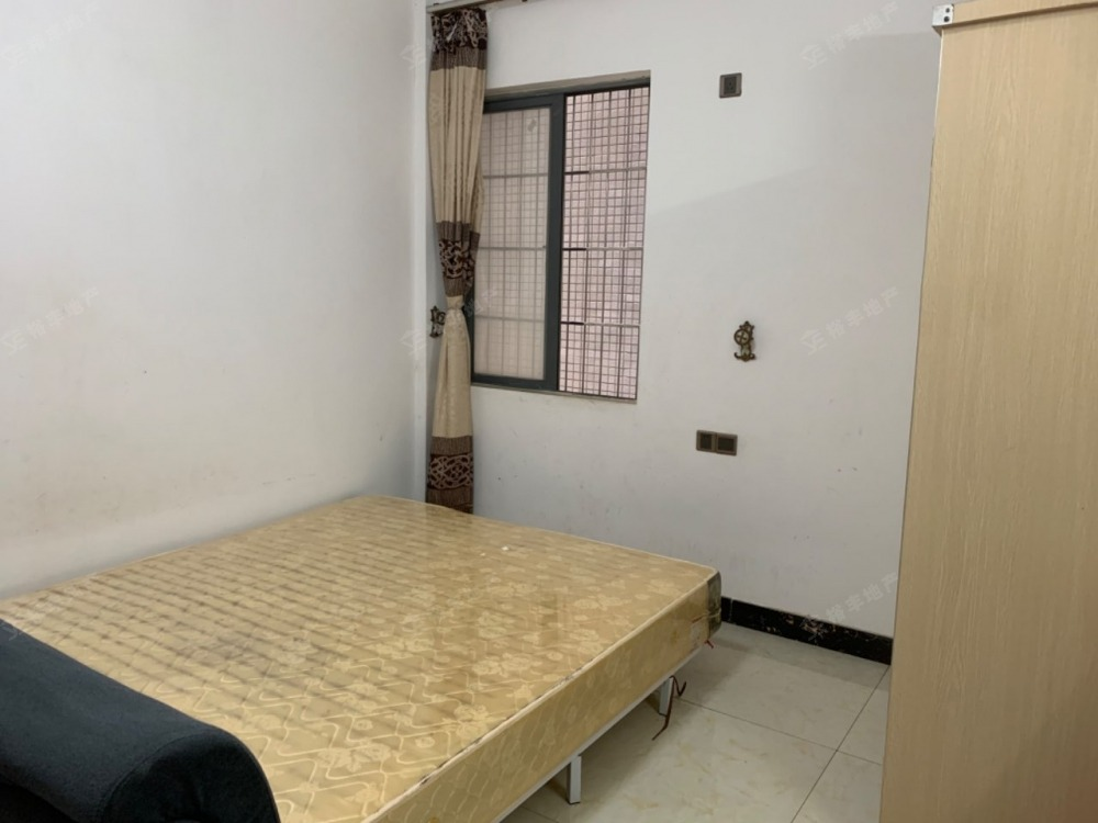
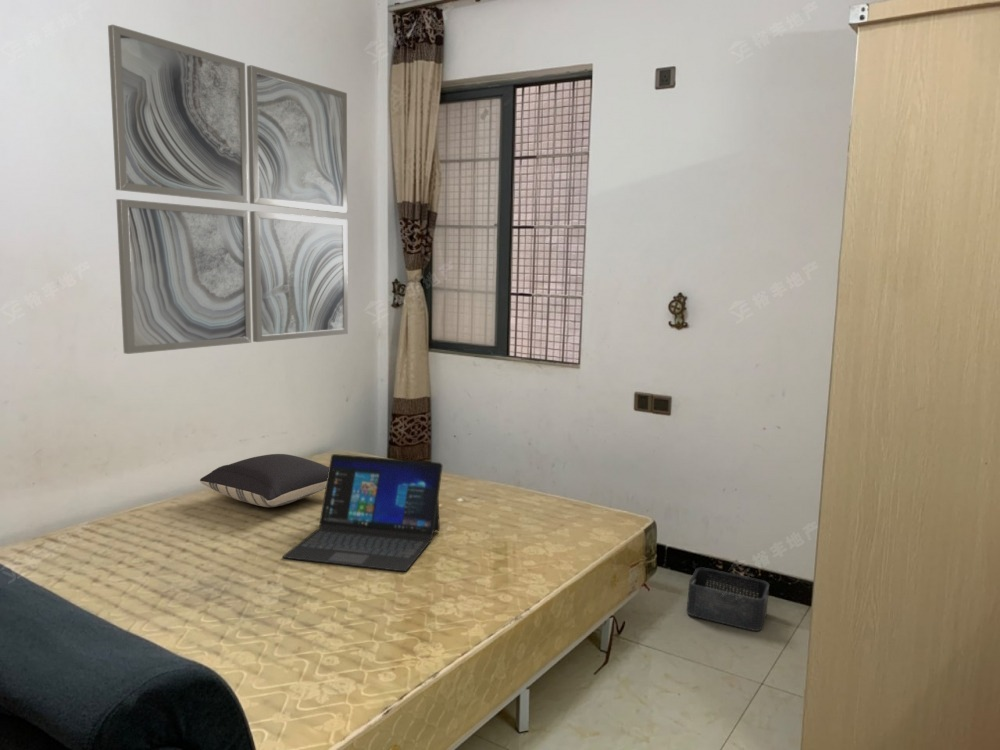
+ pillow [199,453,329,508]
+ wall art [107,23,349,355]
+ laptop [282,453,444,572]
+ storage bin [686,567,770,632]
